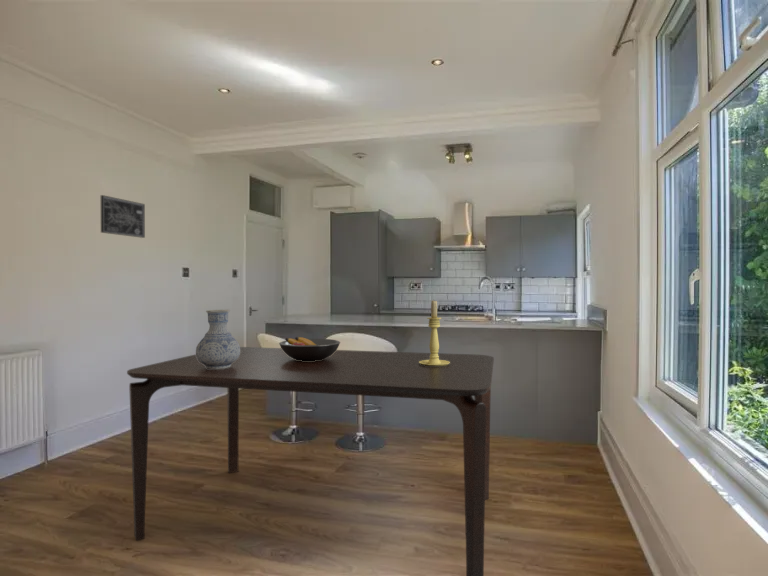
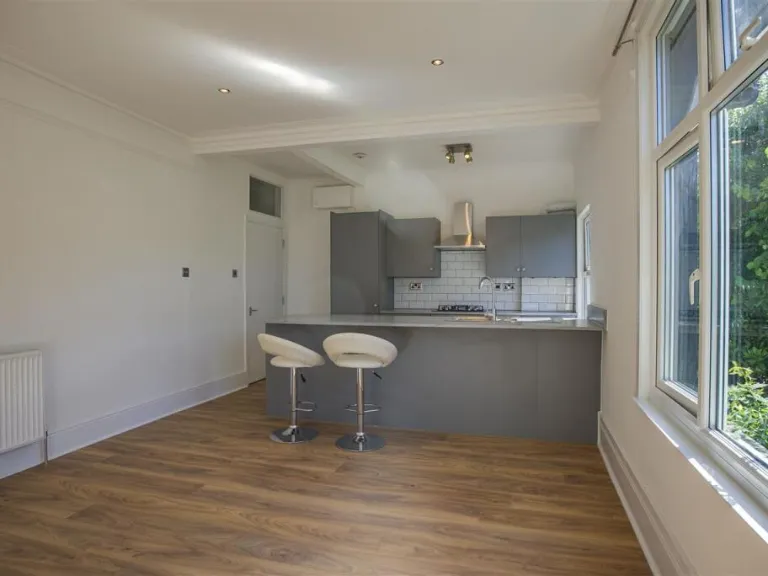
- vase [195,309,241,369]
- candle holder [419,300,450,366]
- dining table [126,346,495,576]
- fruit bowl [278,336,341,361]
- wall art [100,194,146,239]
